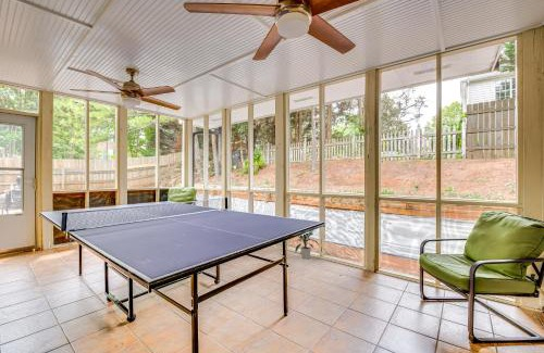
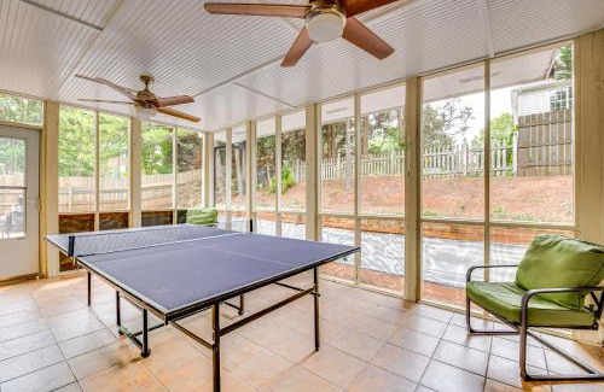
- indoor plant [294,231,321,260]
